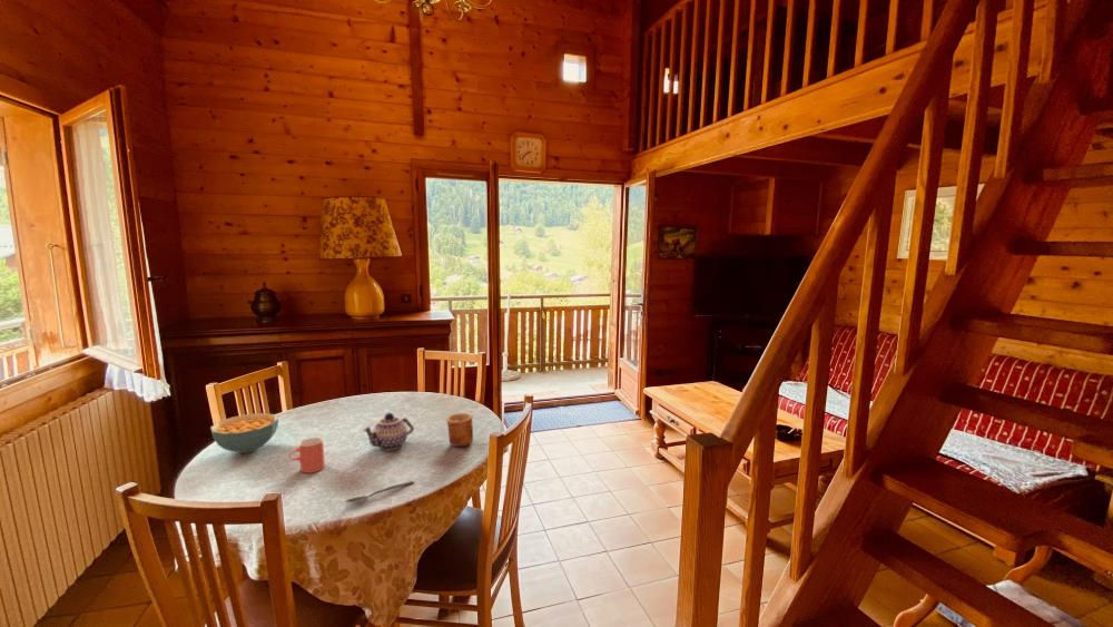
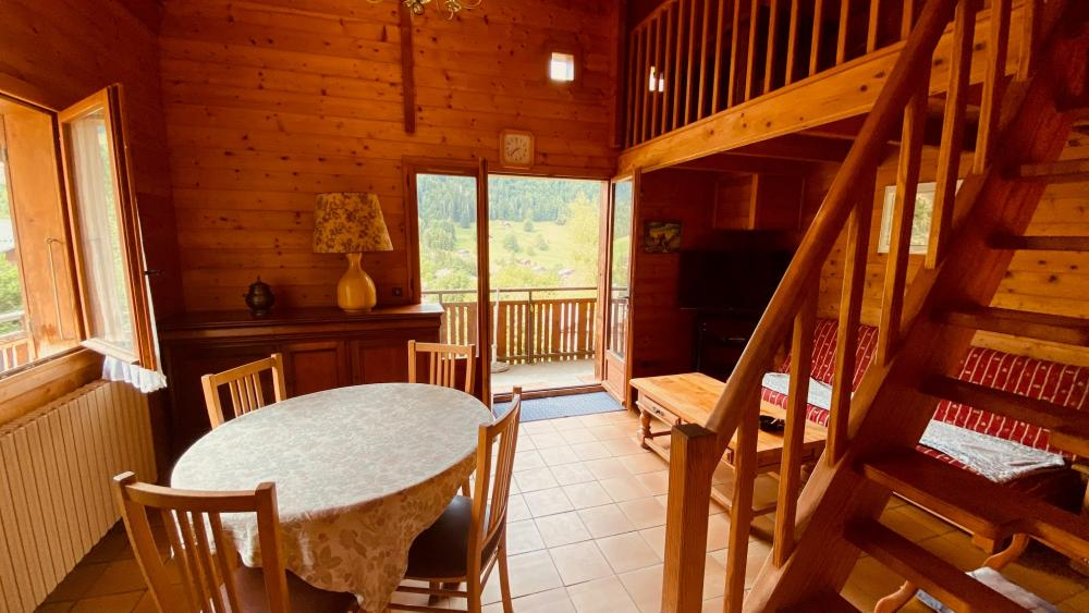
- teapot [362,412,415,451]
- cup [445,412,474,448]
- cereal bowl [209,412,279,454]
- spoon [344,480,415,504]
- cup [288,437,326,474]
